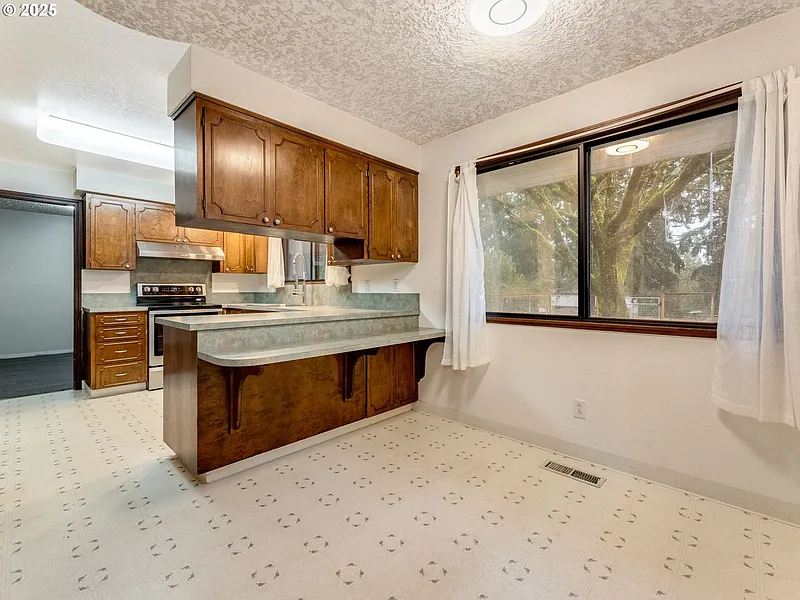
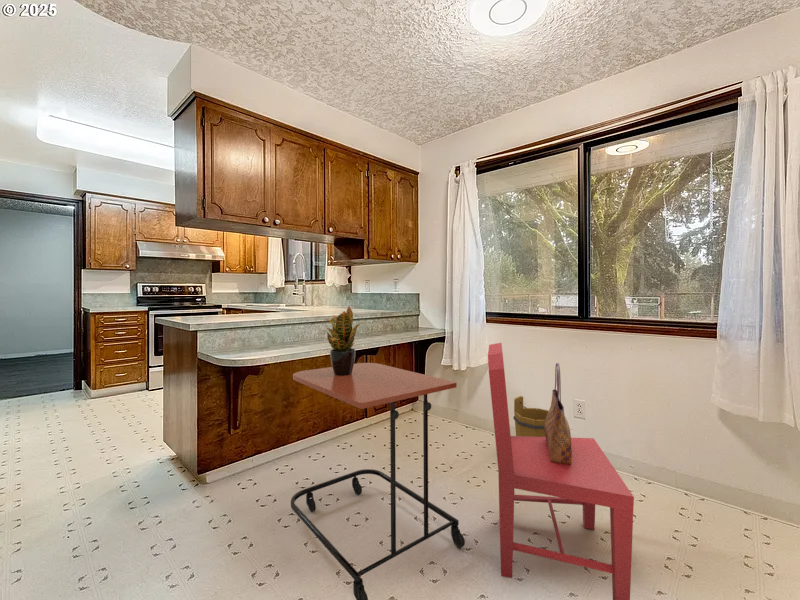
+ potted plant [321,306,366,376]
+ bucket [513,395,549,437]
+ tote bag [544,362,572,464]
+ side table [290,362,466,600]
+ dining chair [487,342,635,600]
